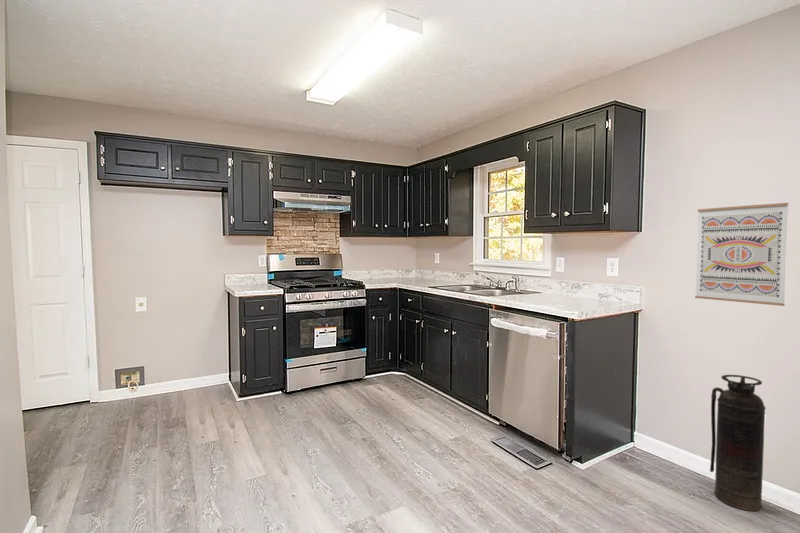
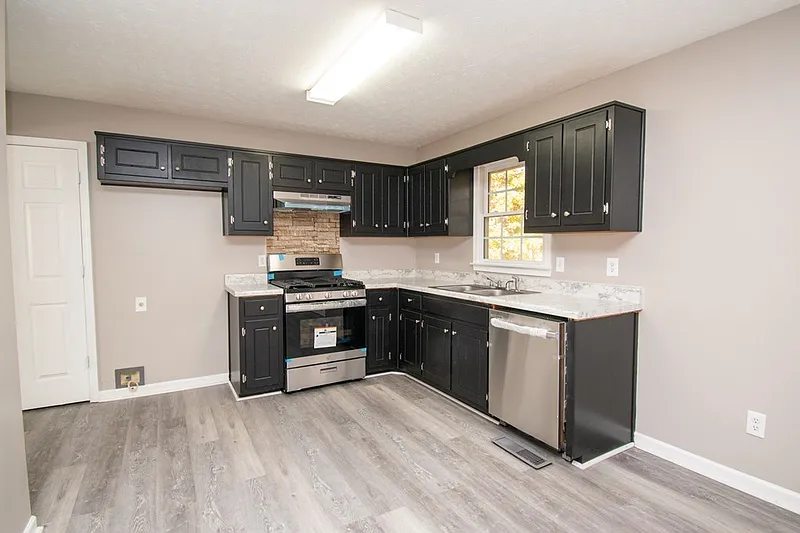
- wall art [694,202,789,307]
- fire extinguisher [709,374,767,512]
